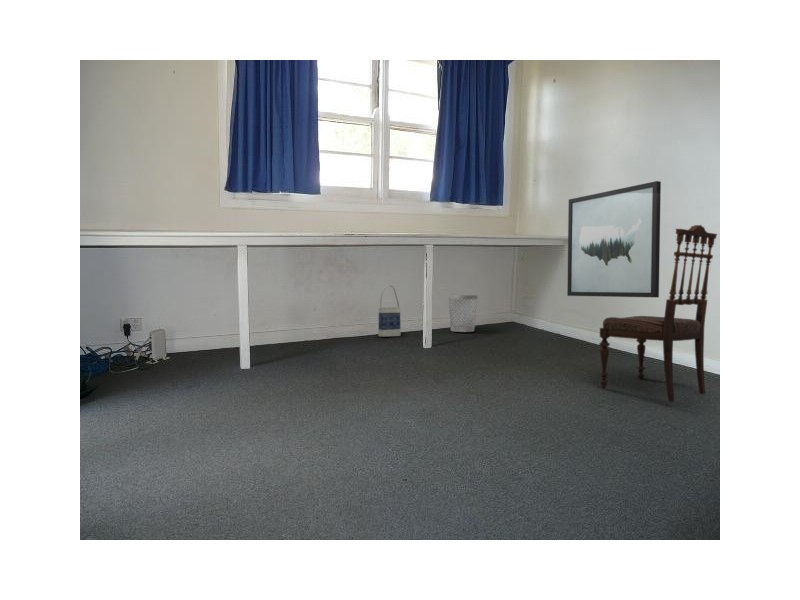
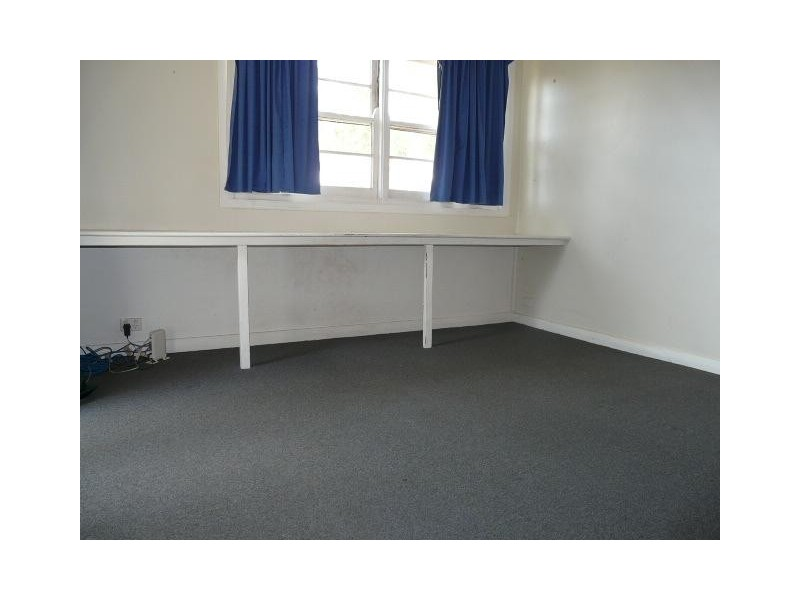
- bag [377,284,402,338]
- wastebasket [447,294,478,333]
- chair [598,224,718,403]
- wall art [566,180,662,298]
